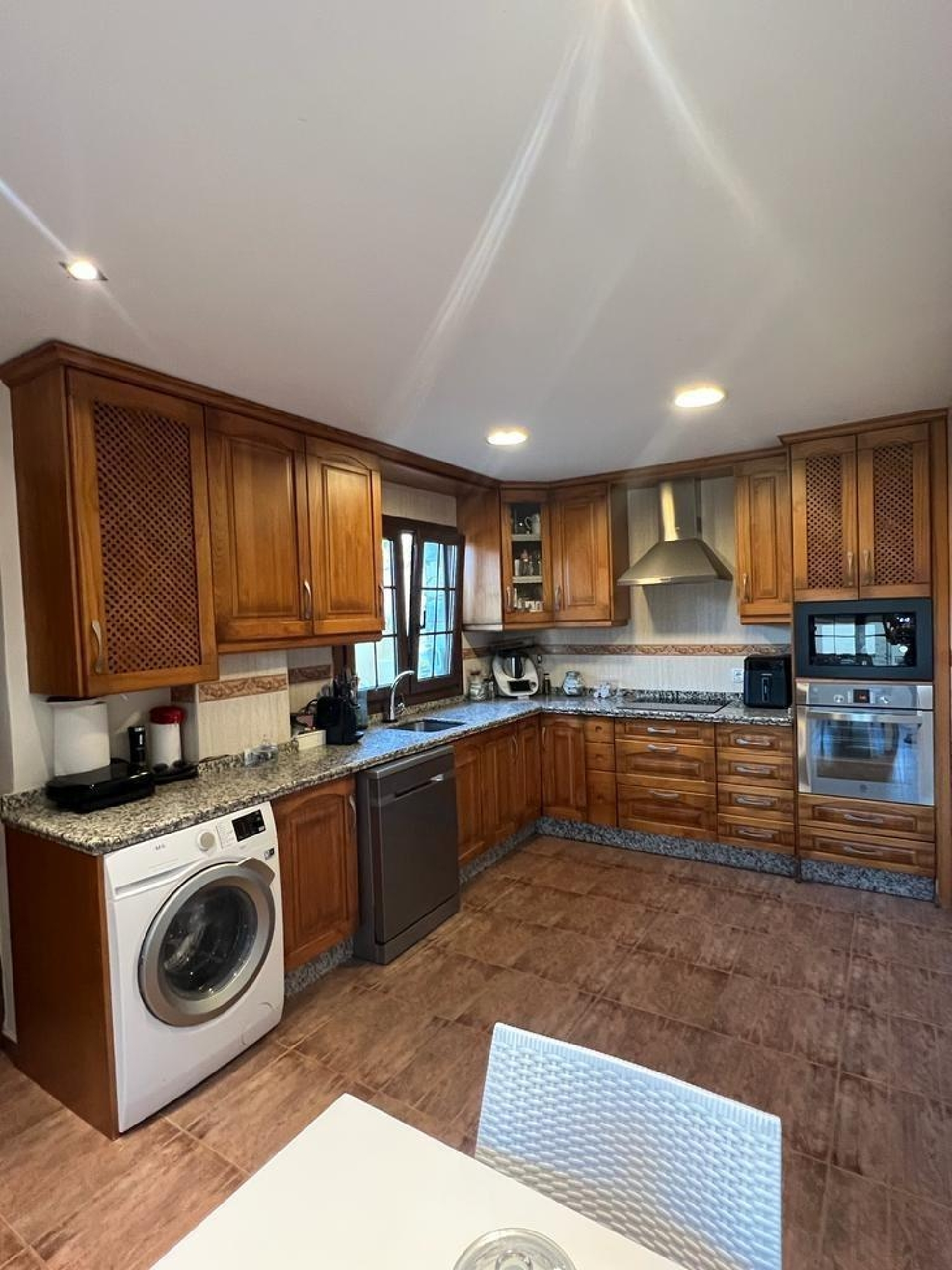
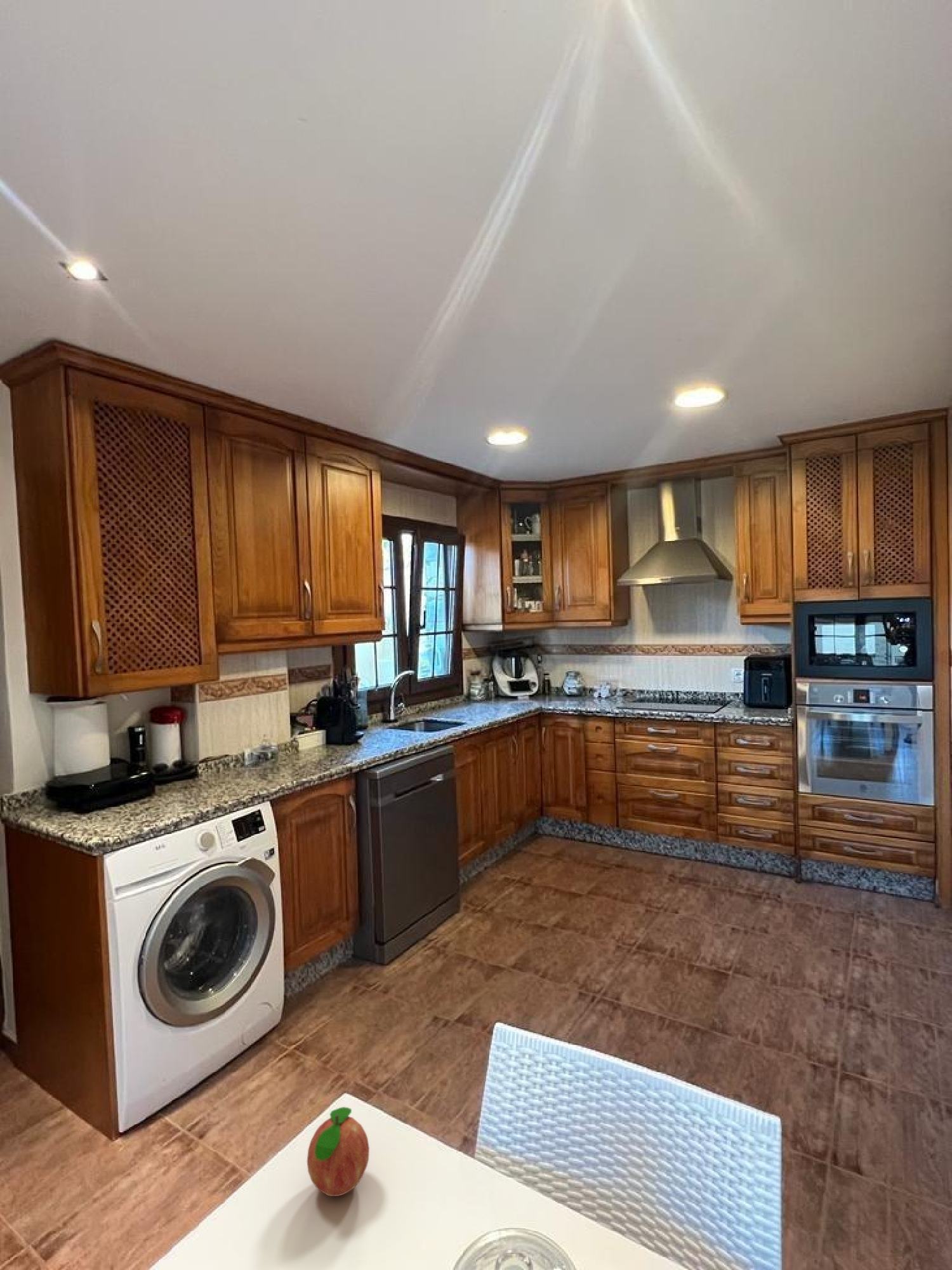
+ fruit [307,1106,370,1197]
